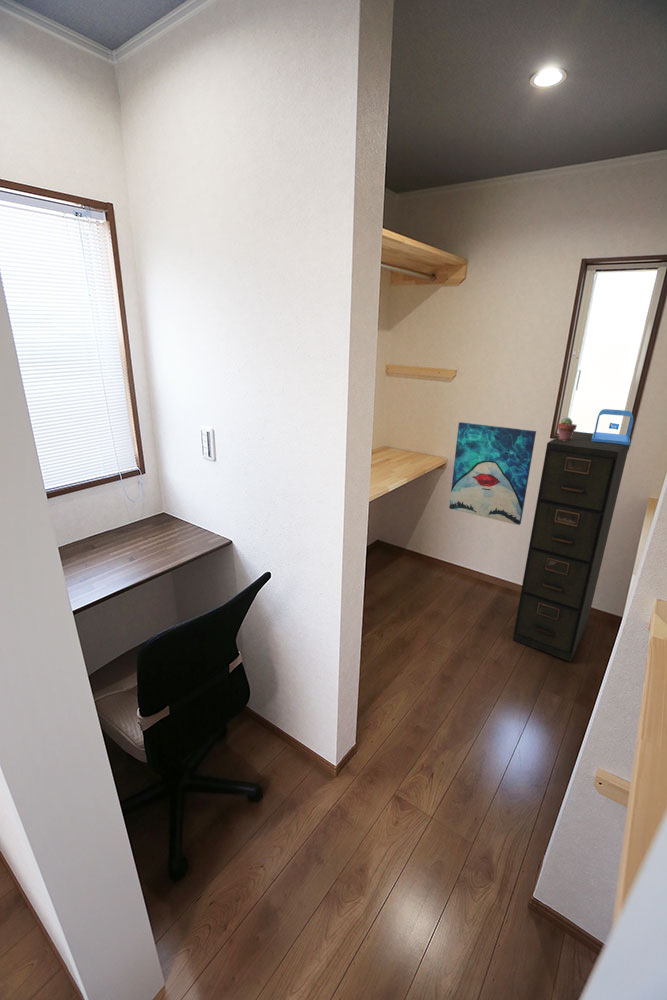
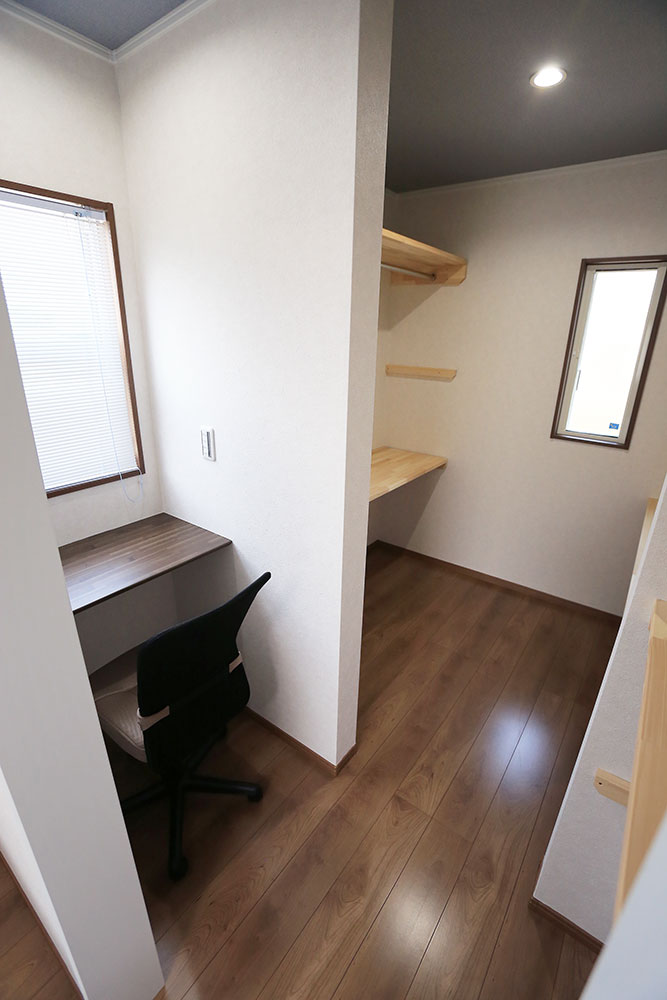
- potted succulent [557,416,578,441]
- wall art [448,421,537,526]
- filing cabinet [512,431,632,663]
- file sorter [591,408,634,446]
